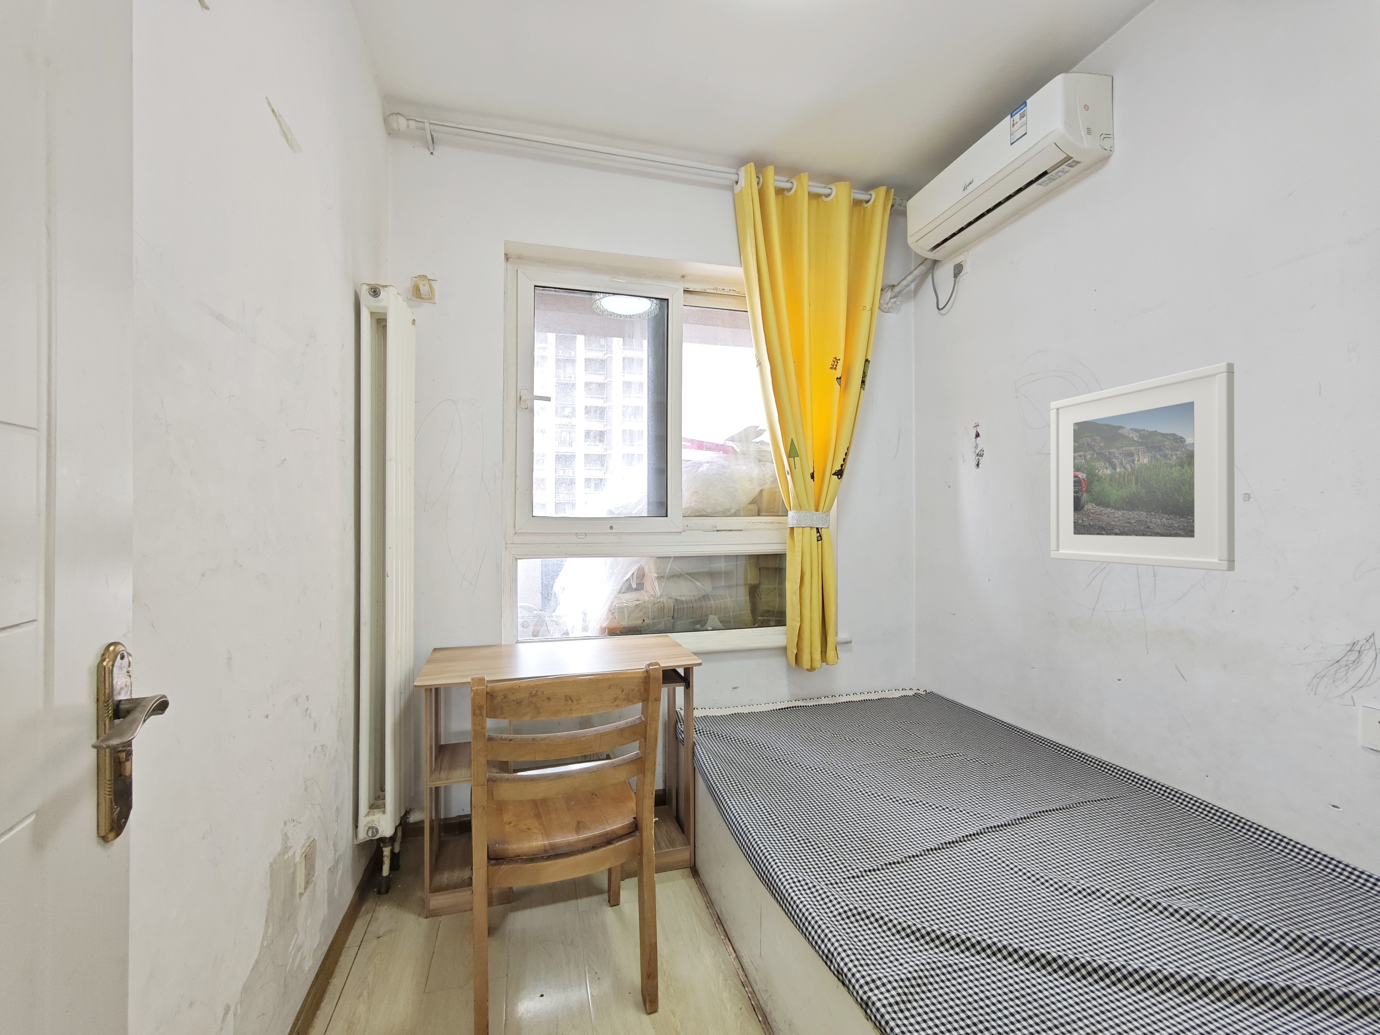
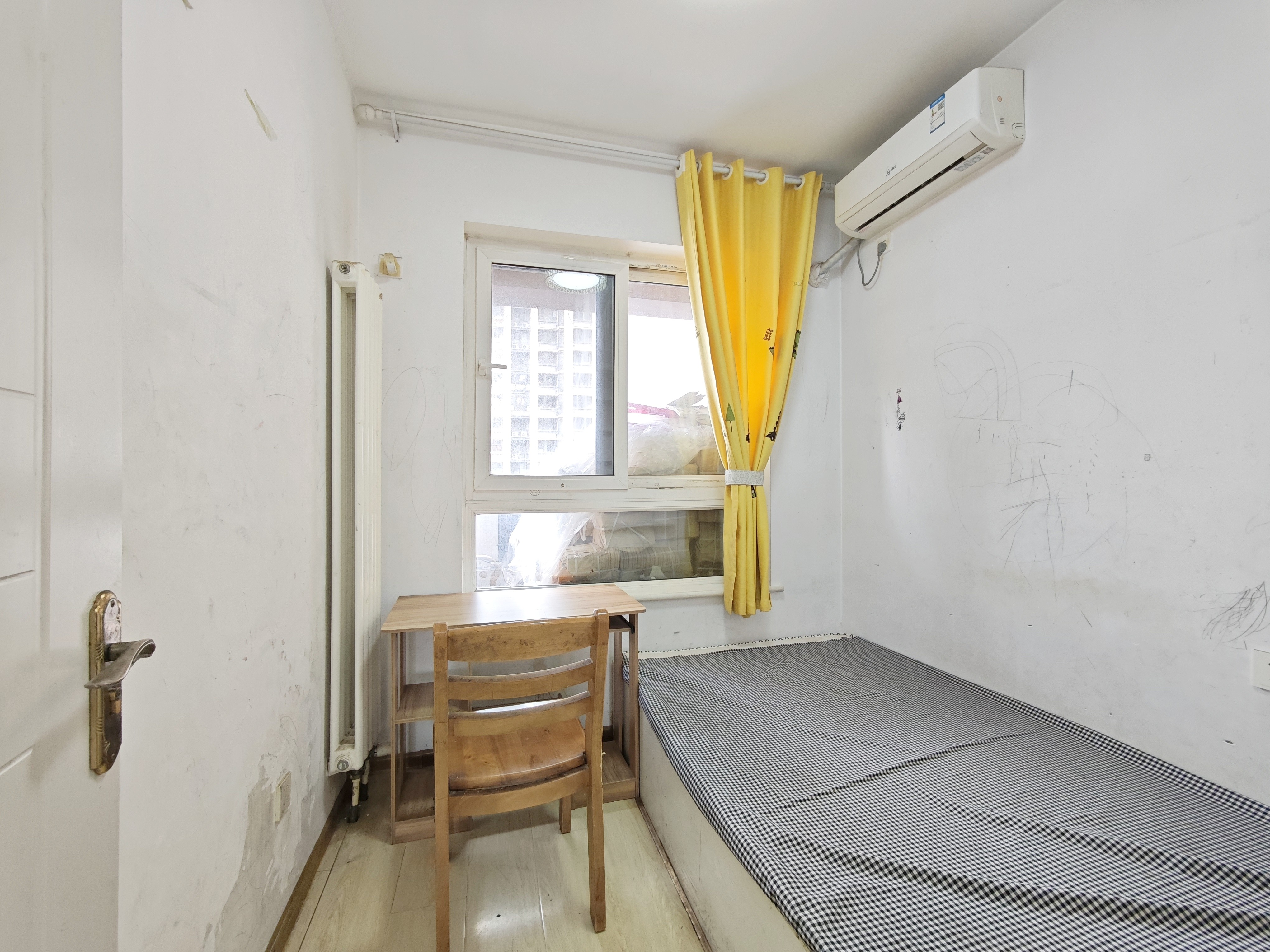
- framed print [1051,362,1235,572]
